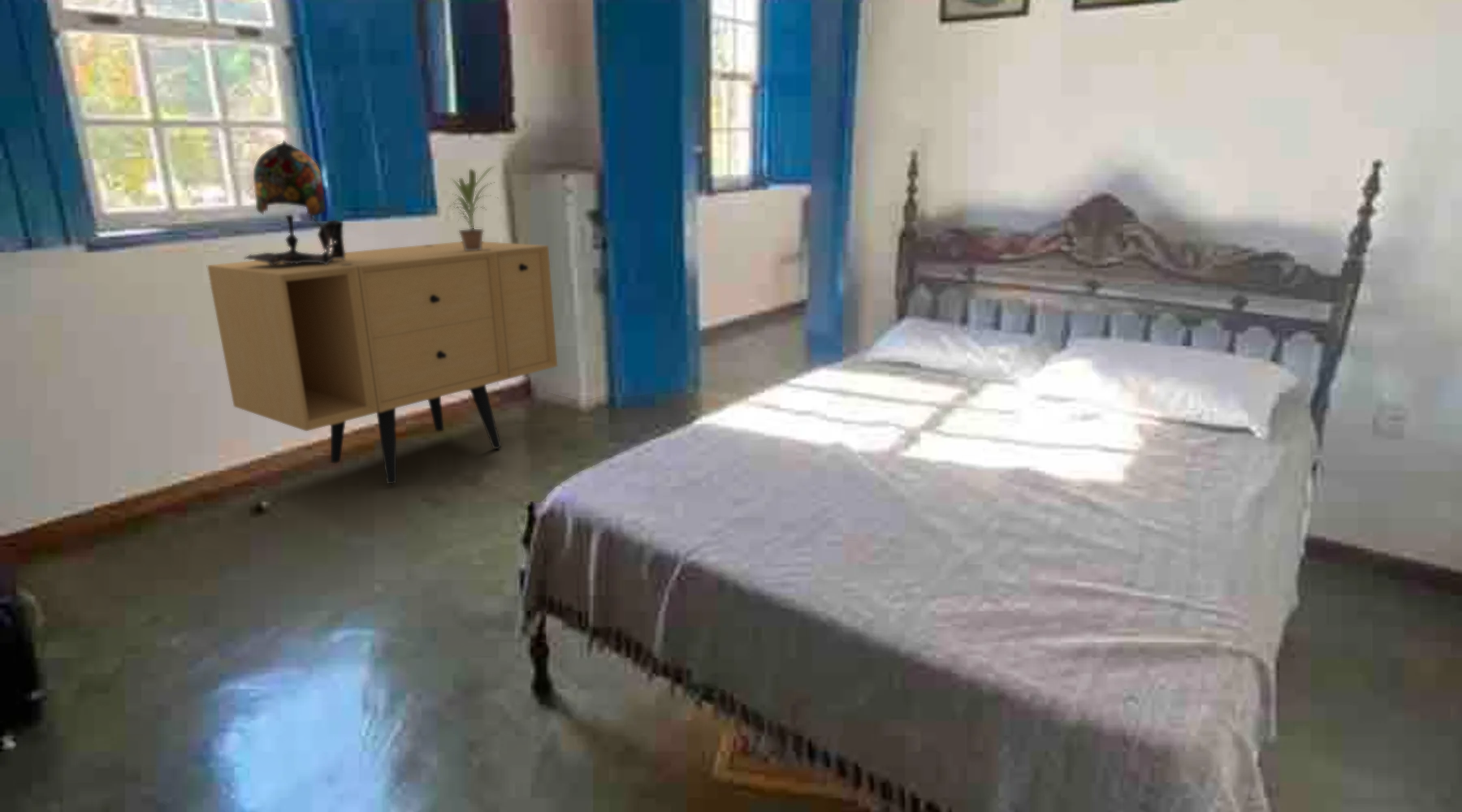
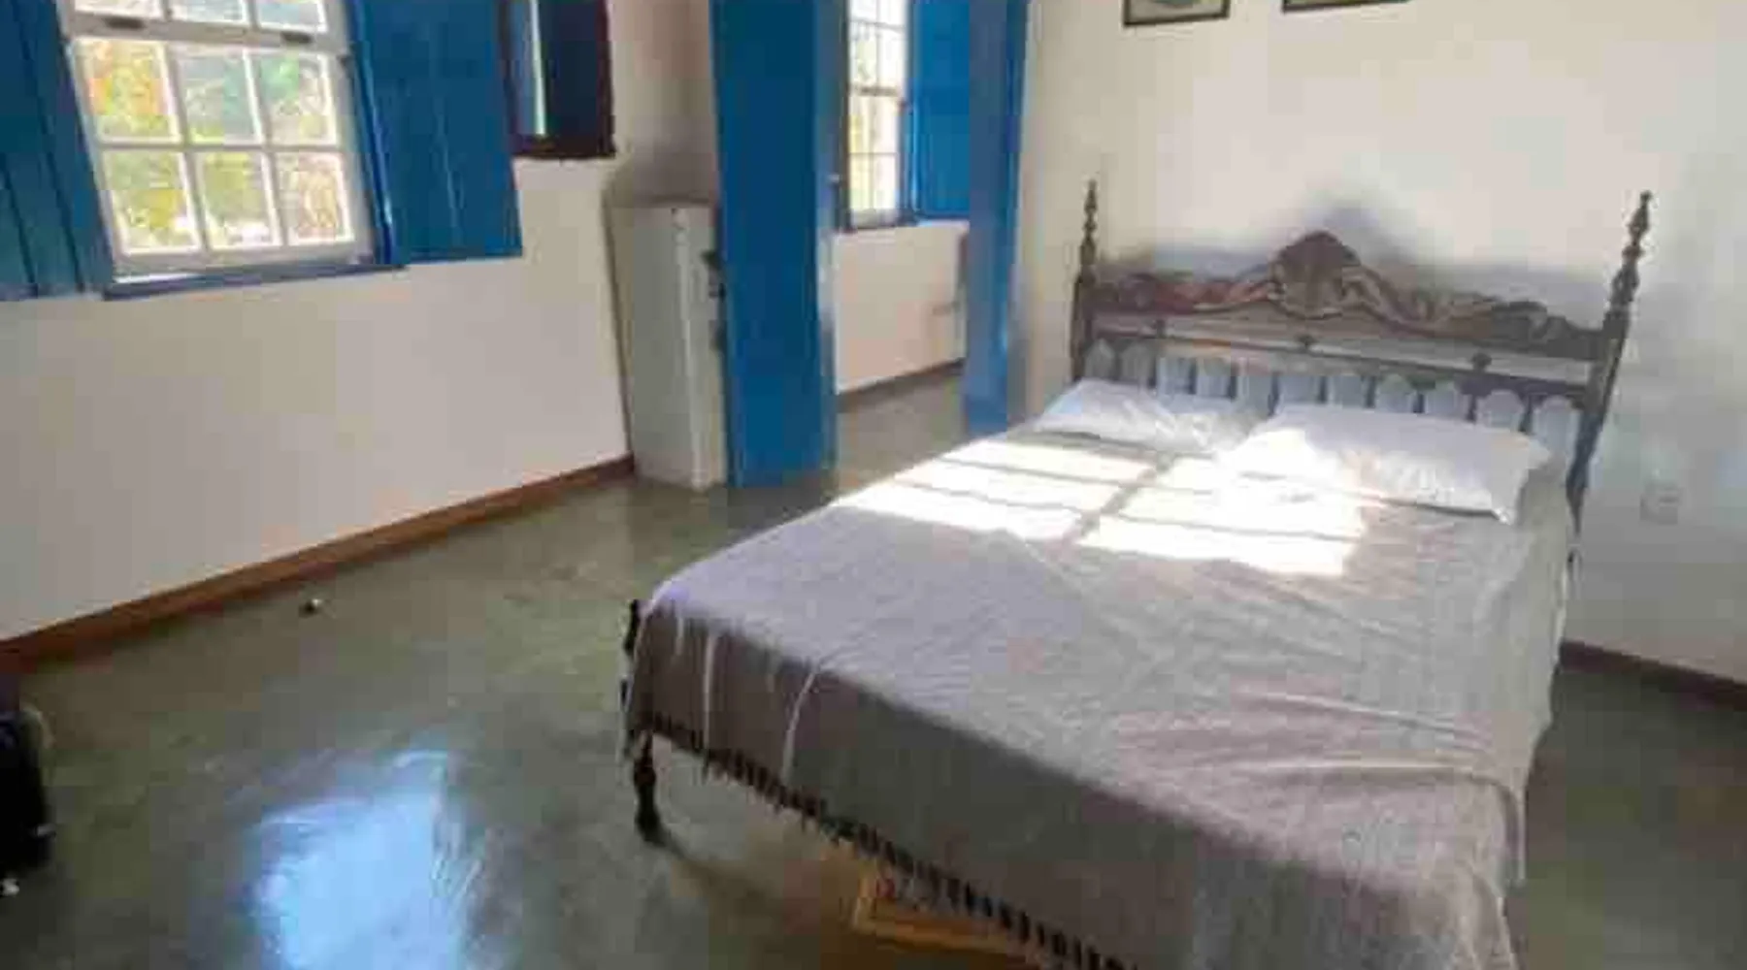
- sideboard [207,240,558,485]
- potted plant [448,166,498,251]
- table lamp [243,139,346,266]
